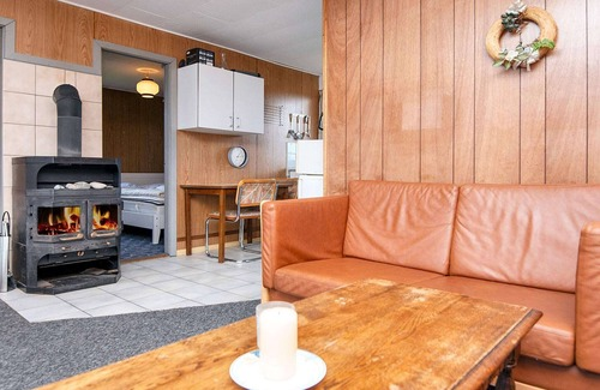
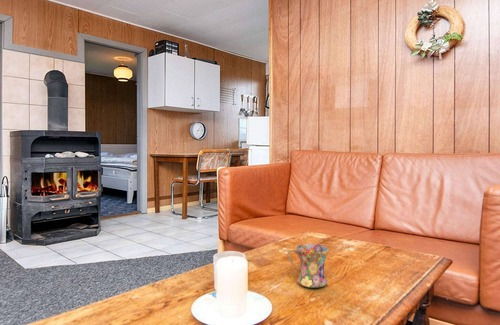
+ mug [287,243,330,289]
